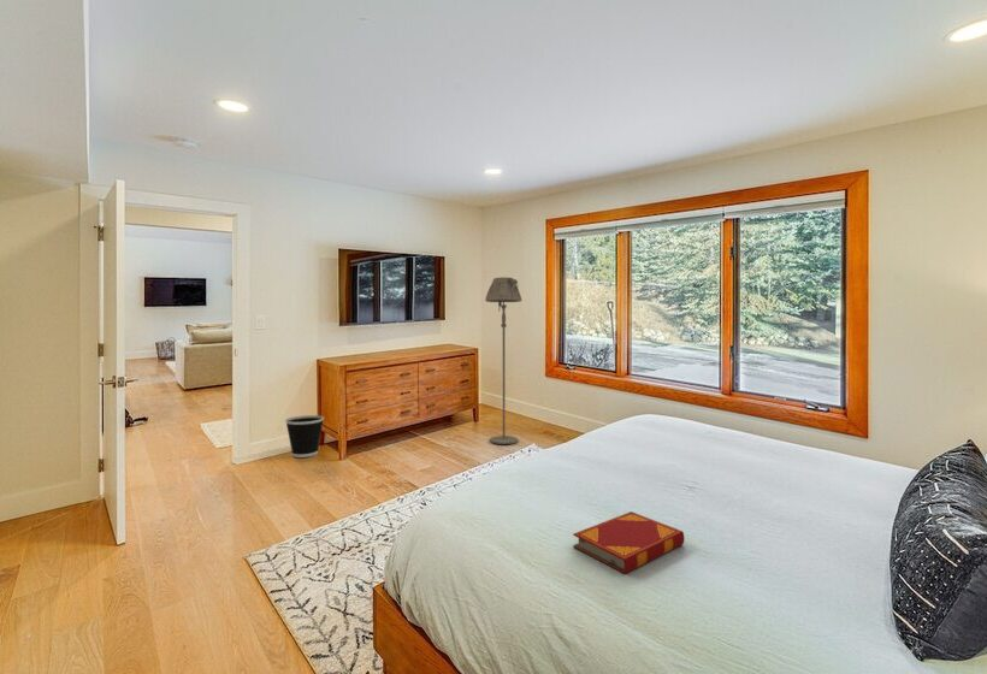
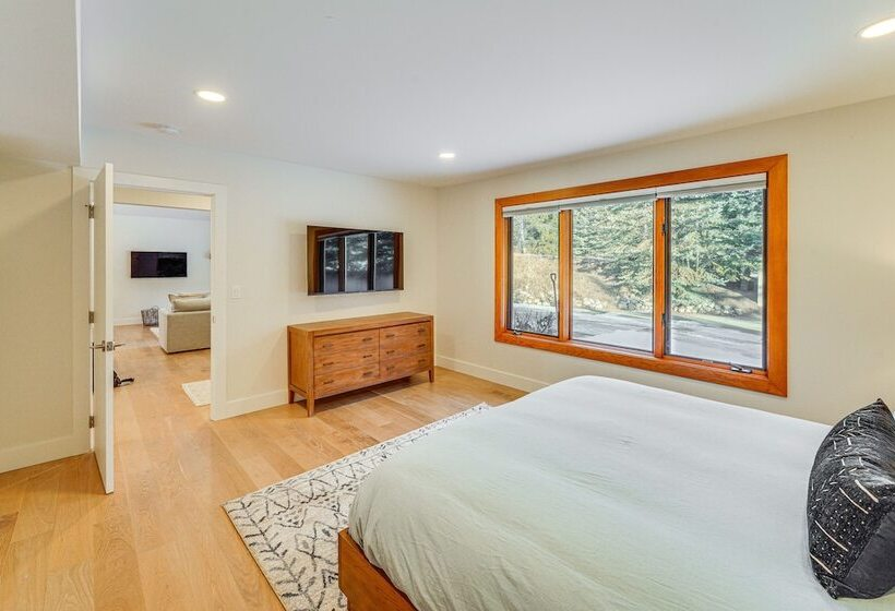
- wastebasket [284,414,325,459]
- hardback book [572,510,685,575]
- floor lamp [484,276,524,445]
